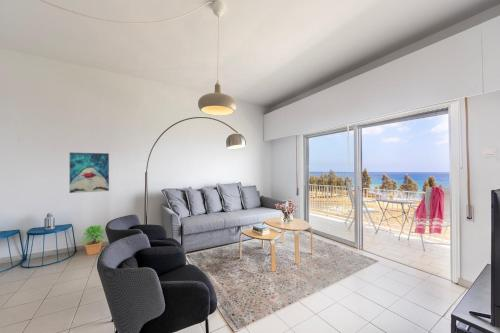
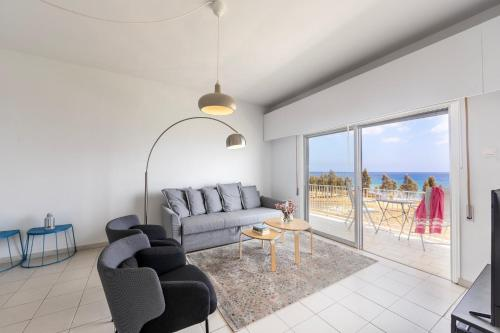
- wall art [69,152,110,194]
- potted plant [81,224,106,256]
